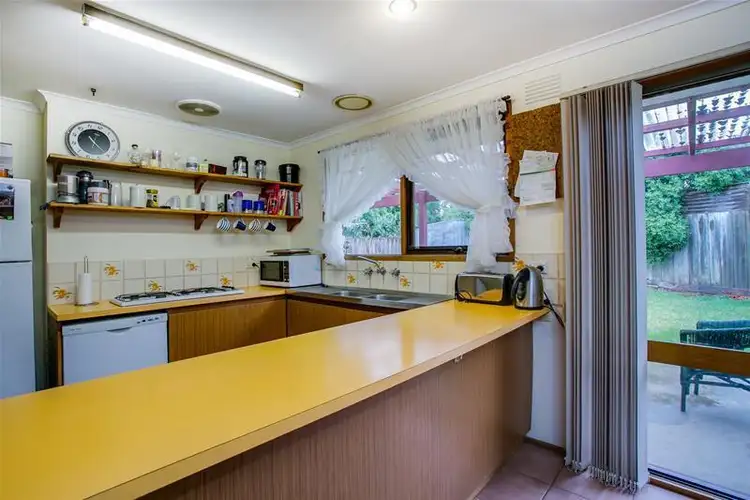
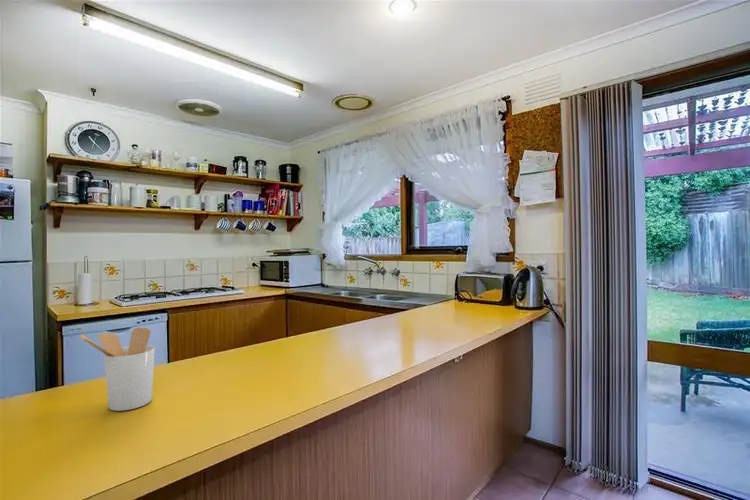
+ utensil holder [79,326,156,412]
